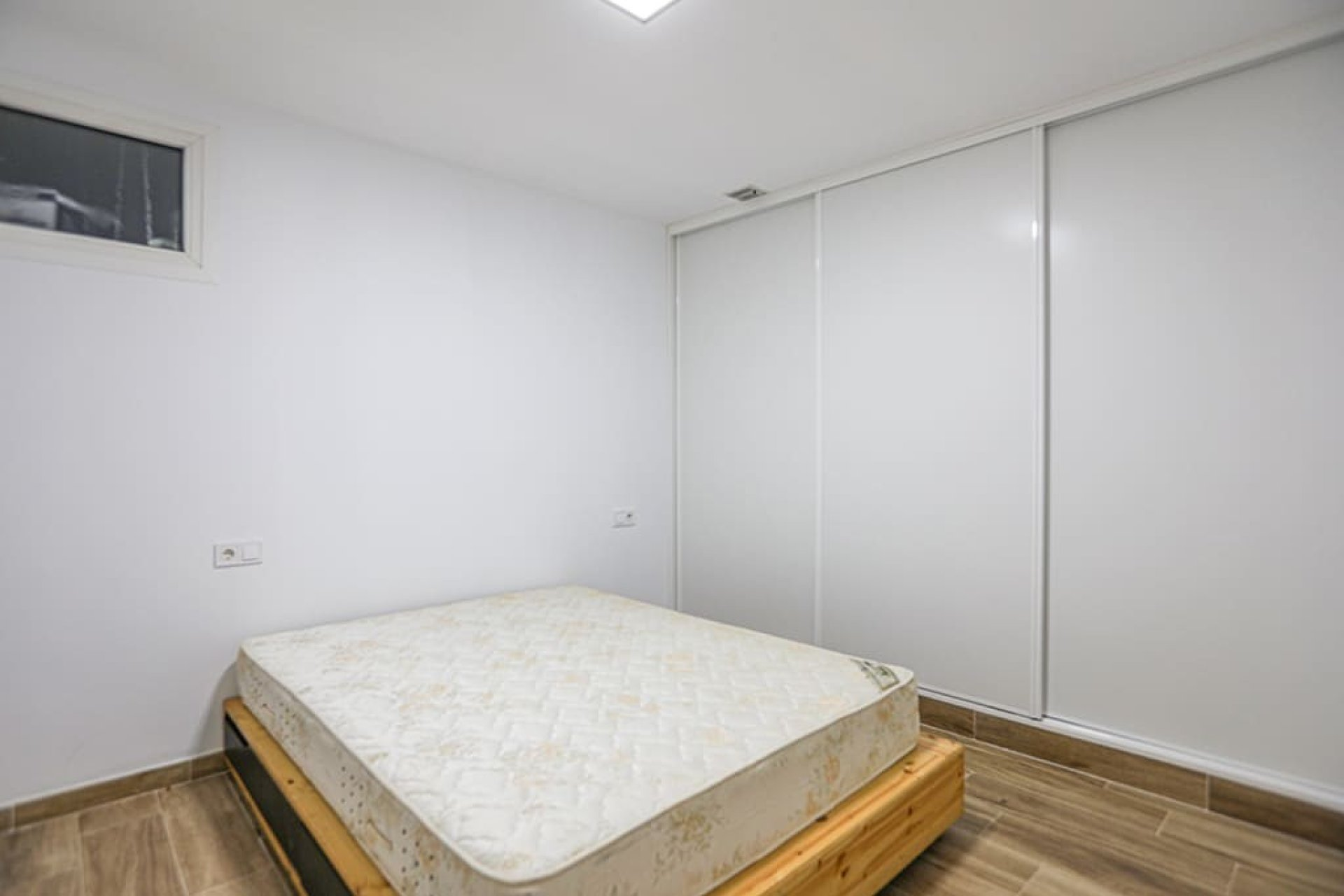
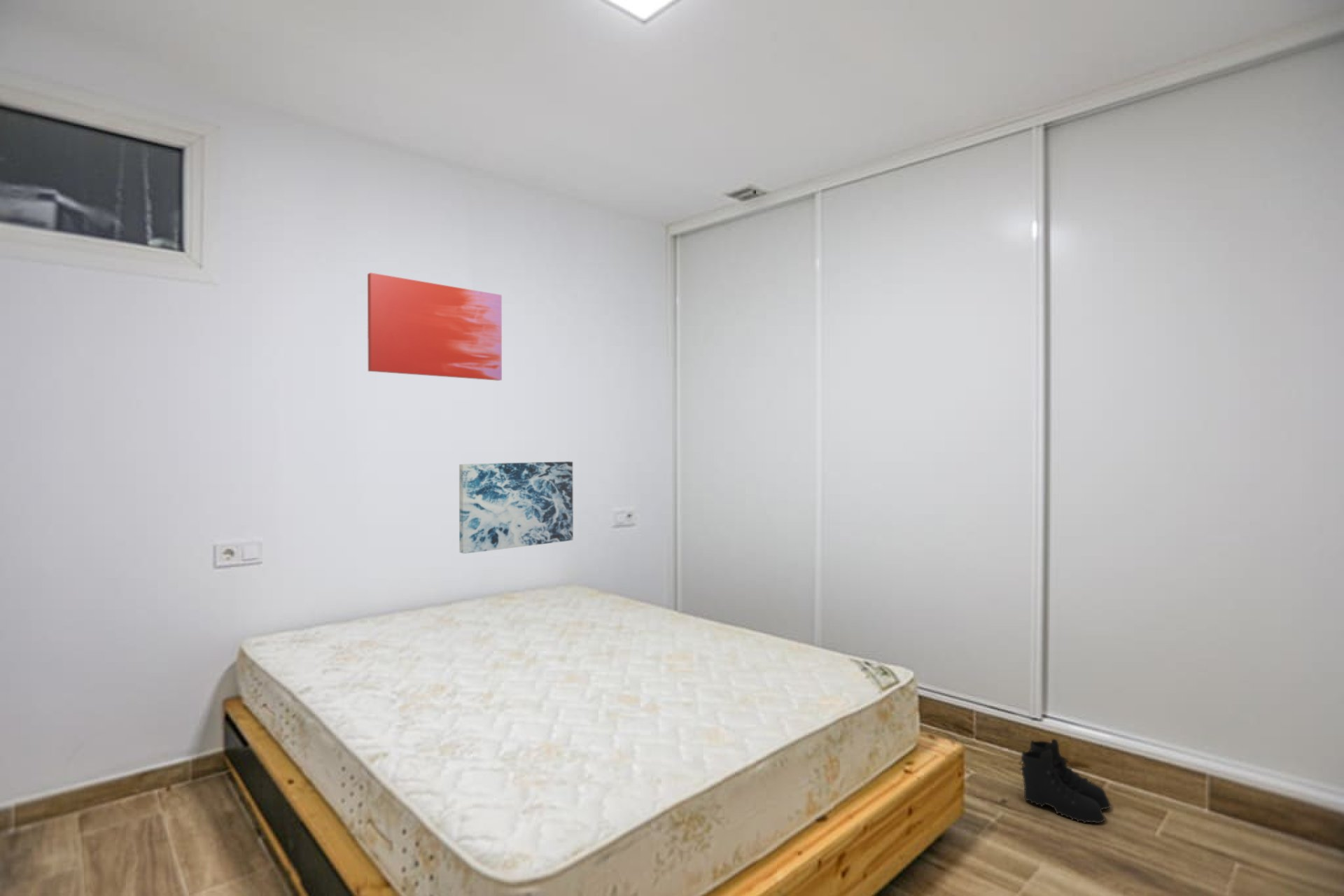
+ boots [1018,738,1112,825]
+ wall art [367,272,503,381]
+ wall art [458,461,574,554]
